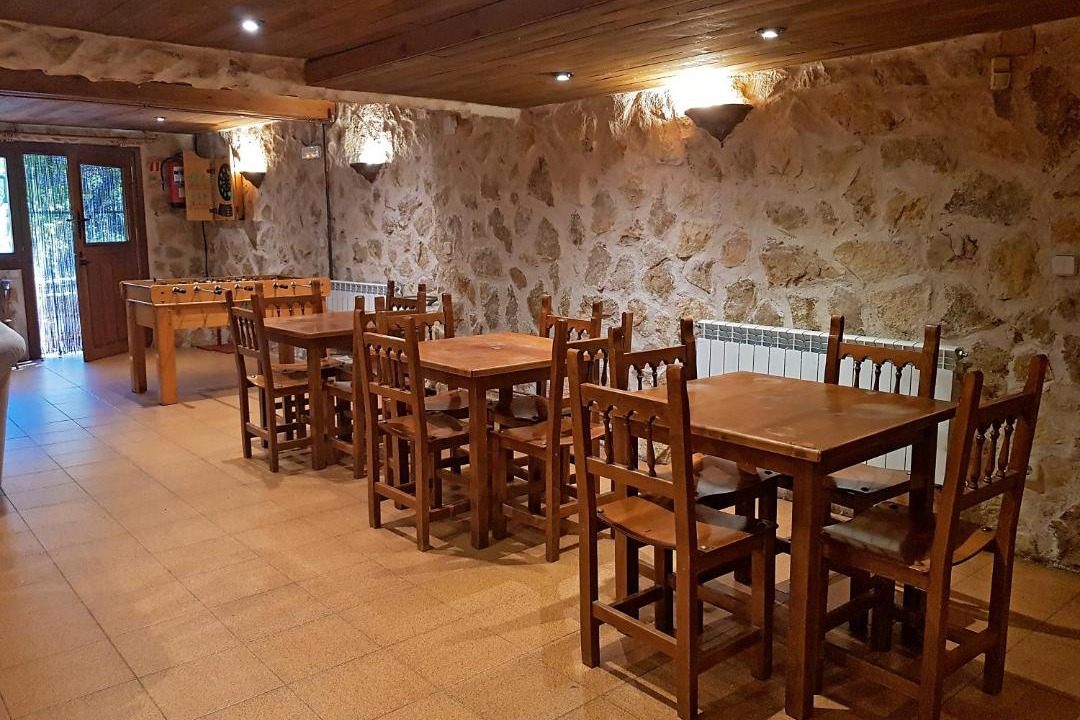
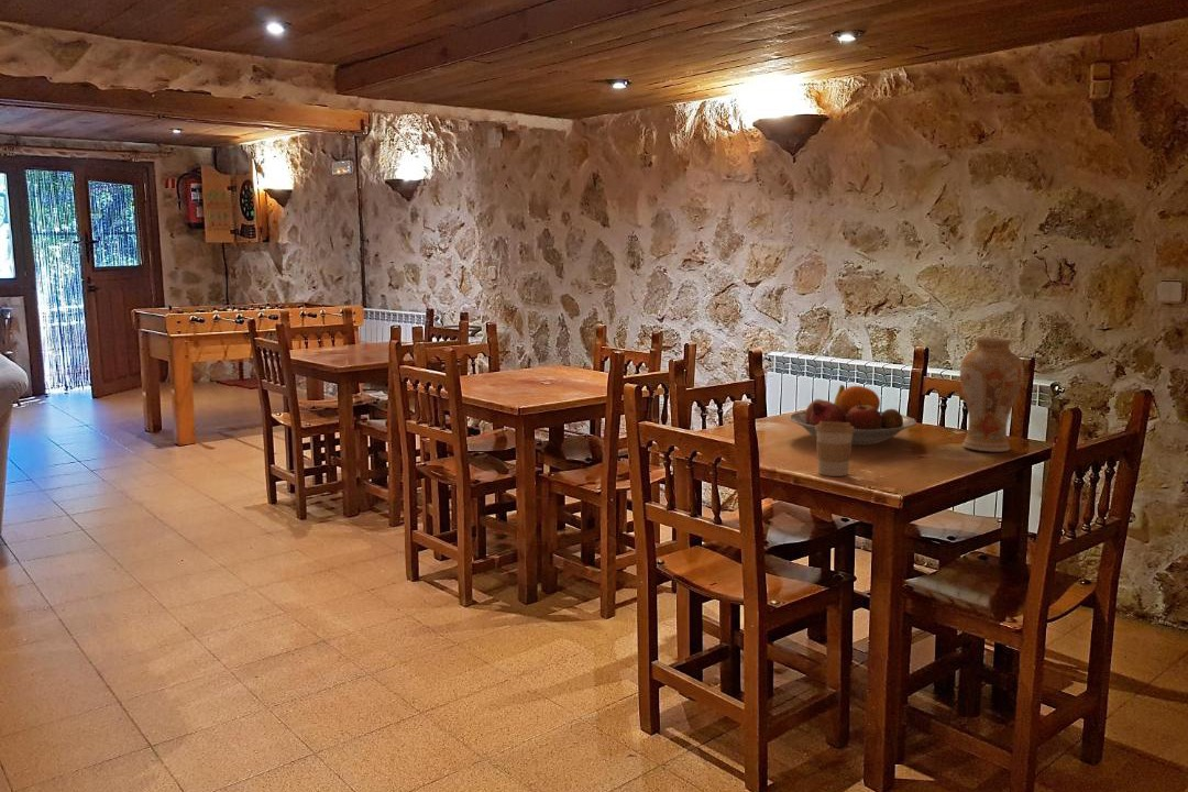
+ coffee cup [815,421,855,477]
+ fruit bowl [788,384,917,447]
+ vase [959,337,1025,453]
